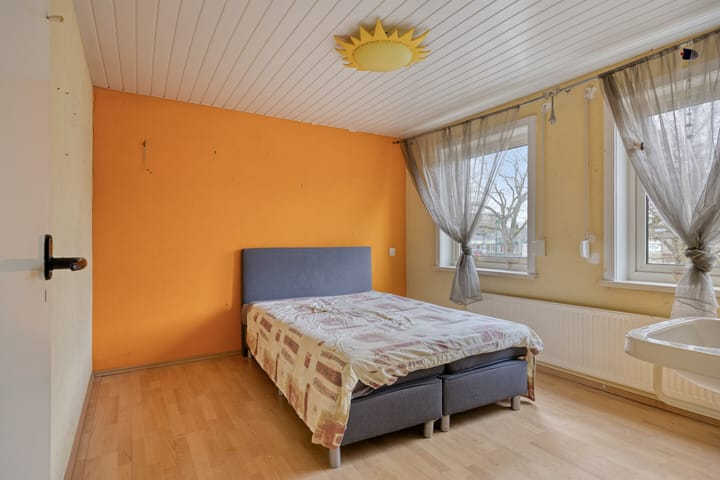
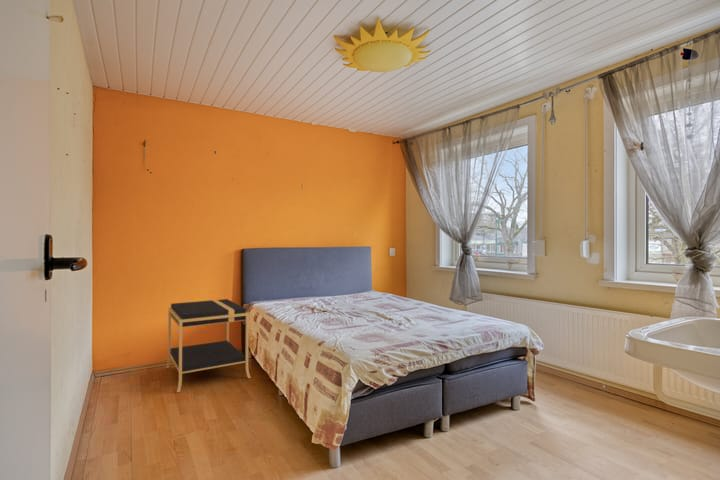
+ nightstand [165,298,252,394]
